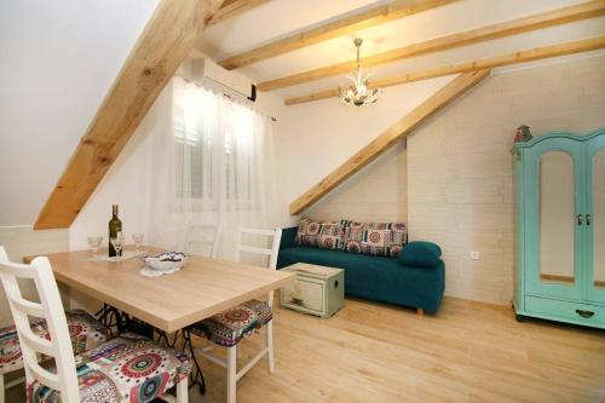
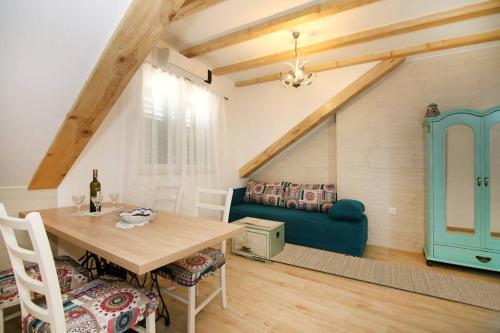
+ rug [250,242,500,312]
